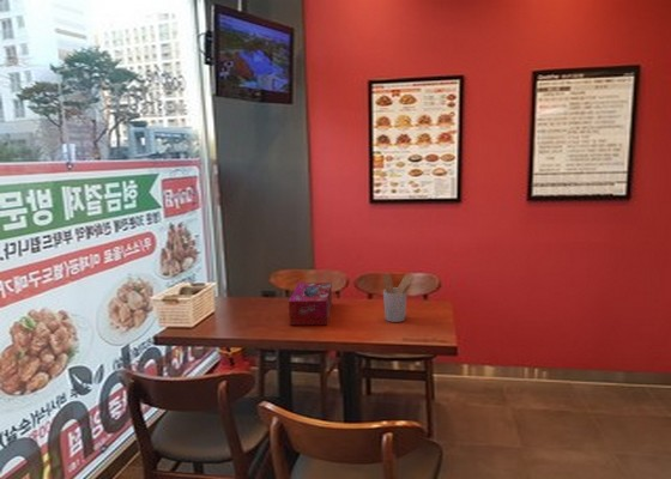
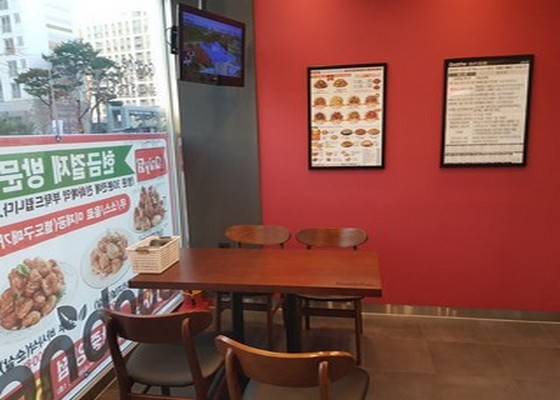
- utensil holder [382,273,416,323]
- tissue box [288,281,333,326]
